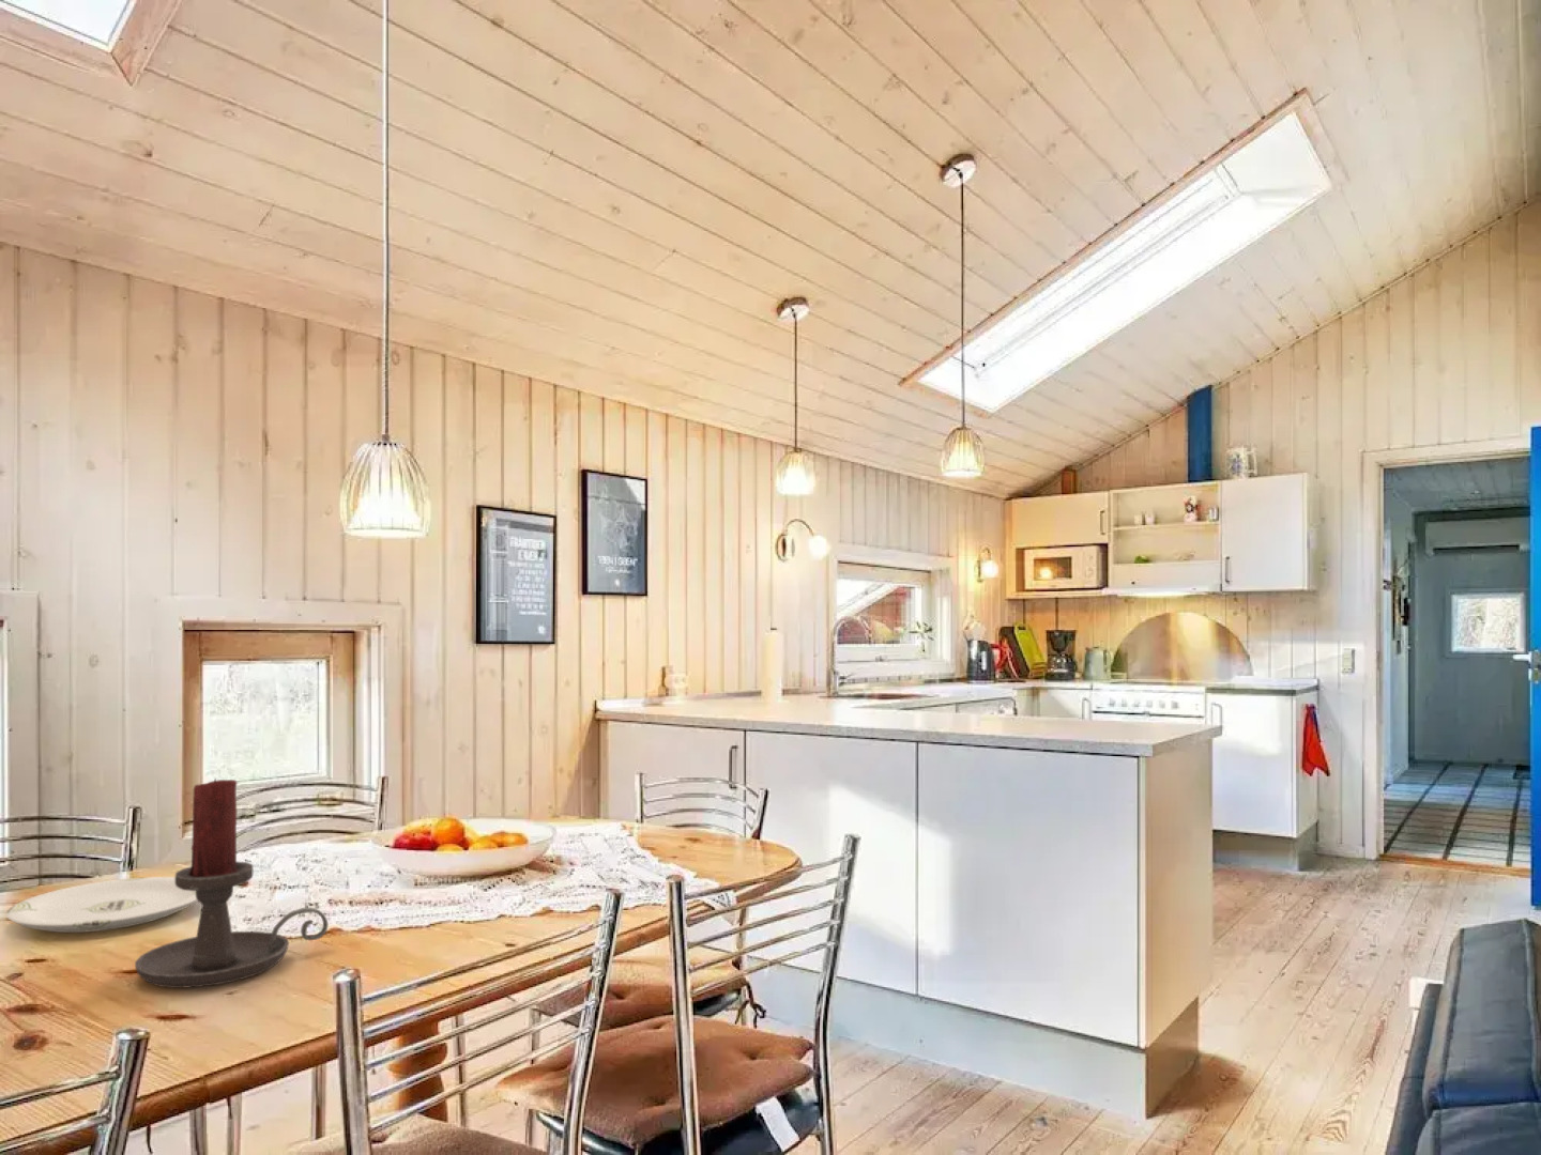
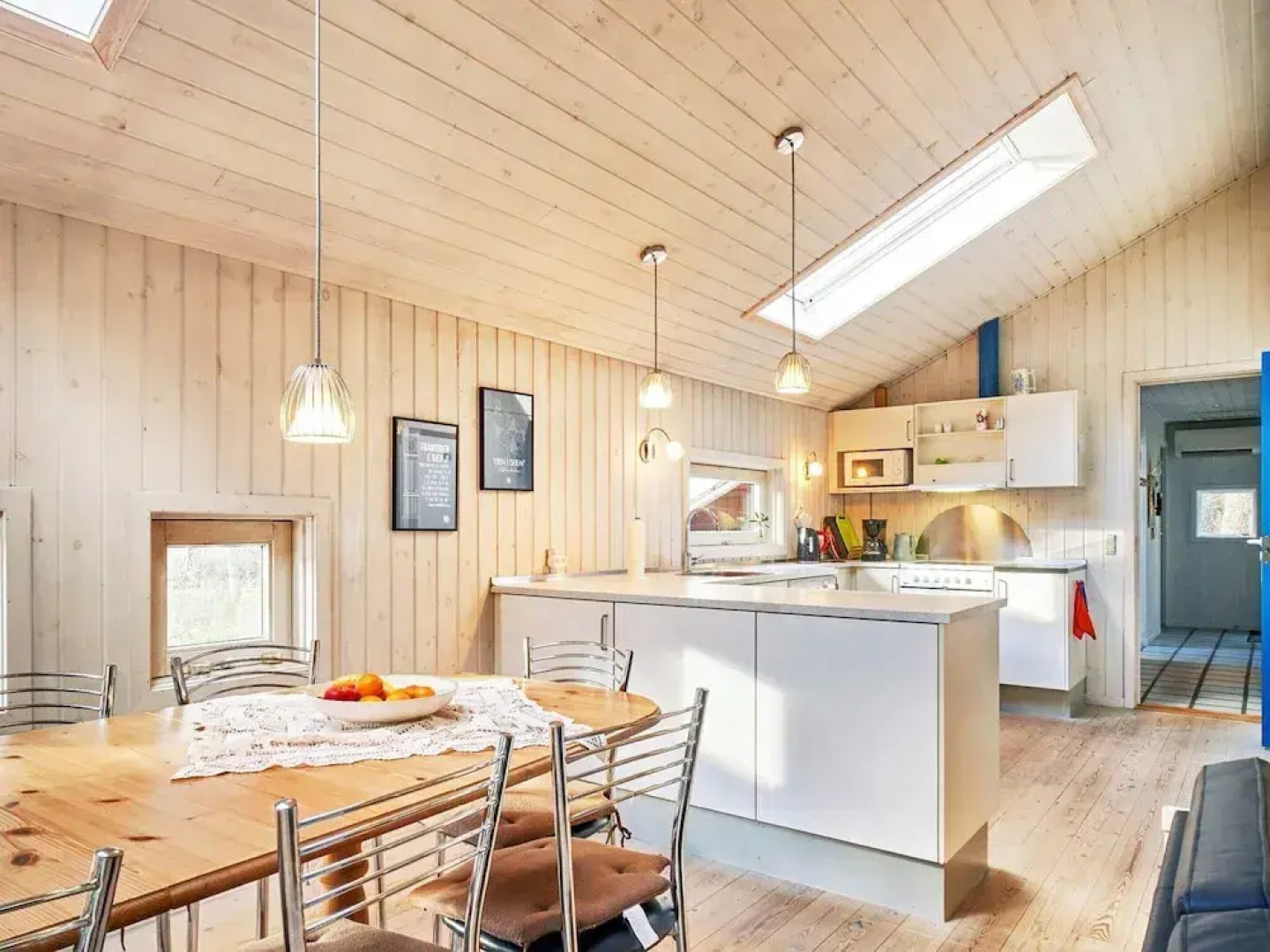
- candle holder [133,776,330,989]
- plate [5,876,198,934]
